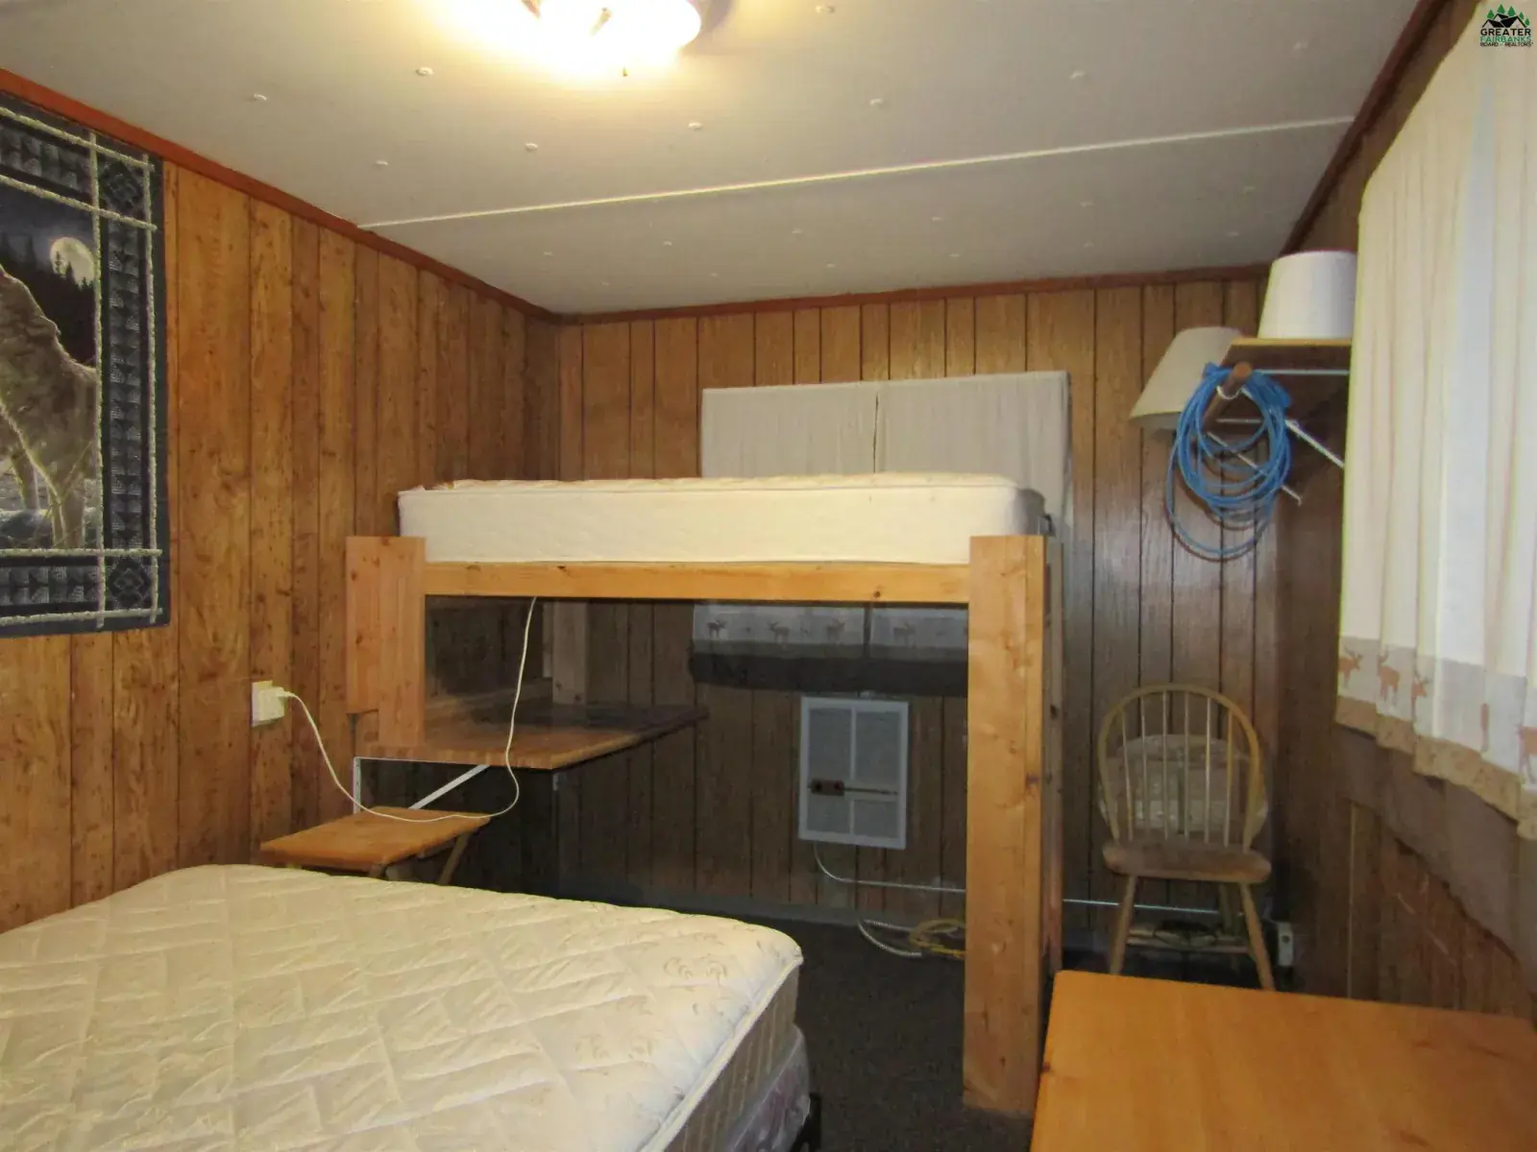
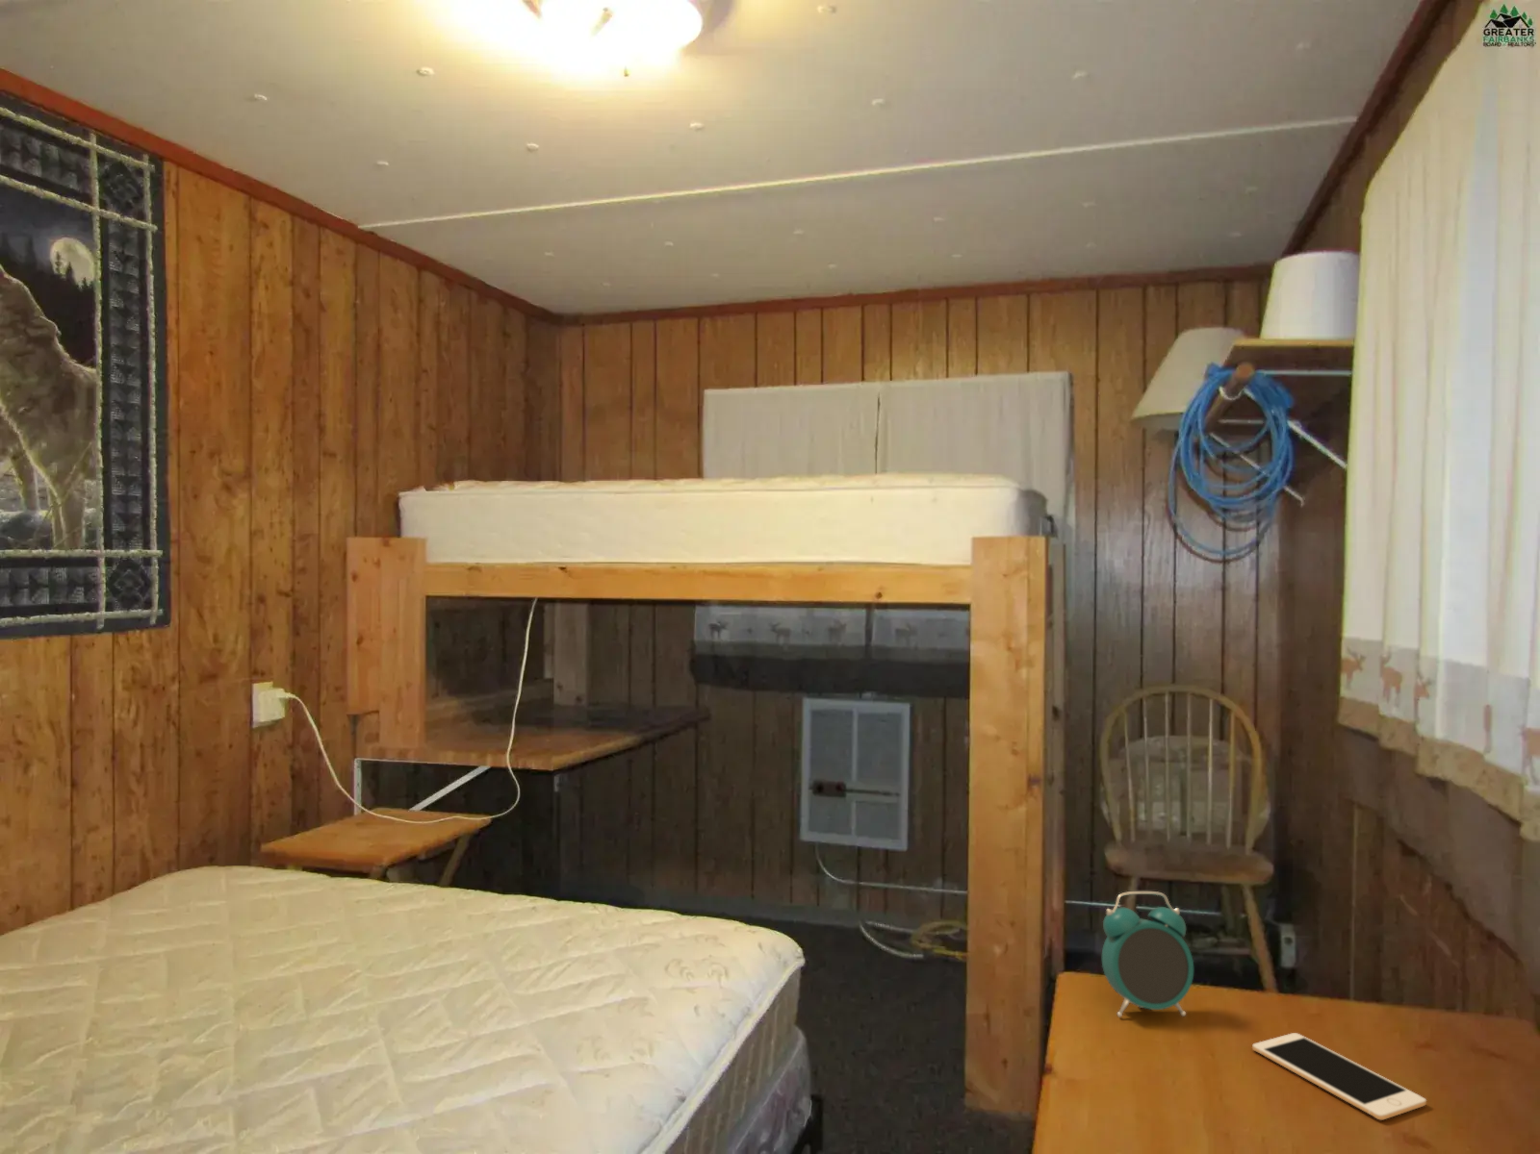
+ alarm clock [1101,891,1194,1017]
+ cell phone [1251,1032,1427,1121]
